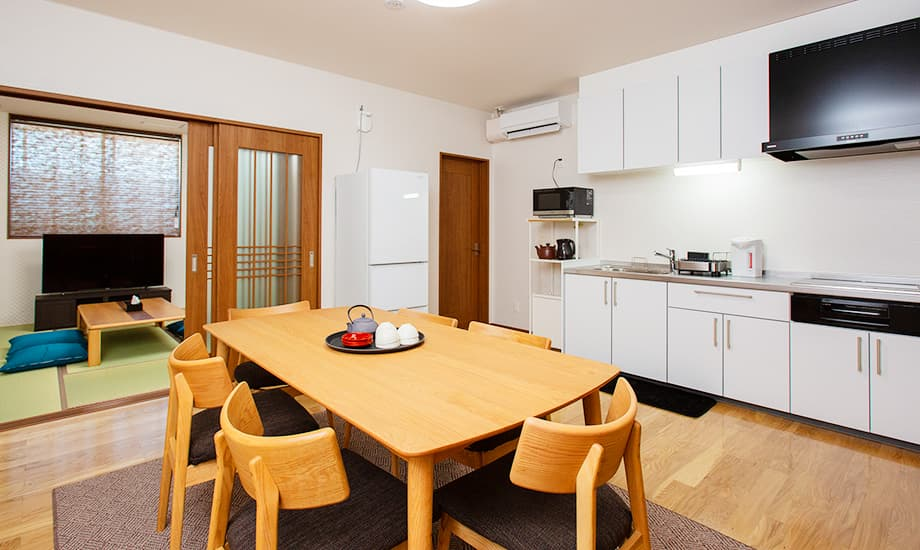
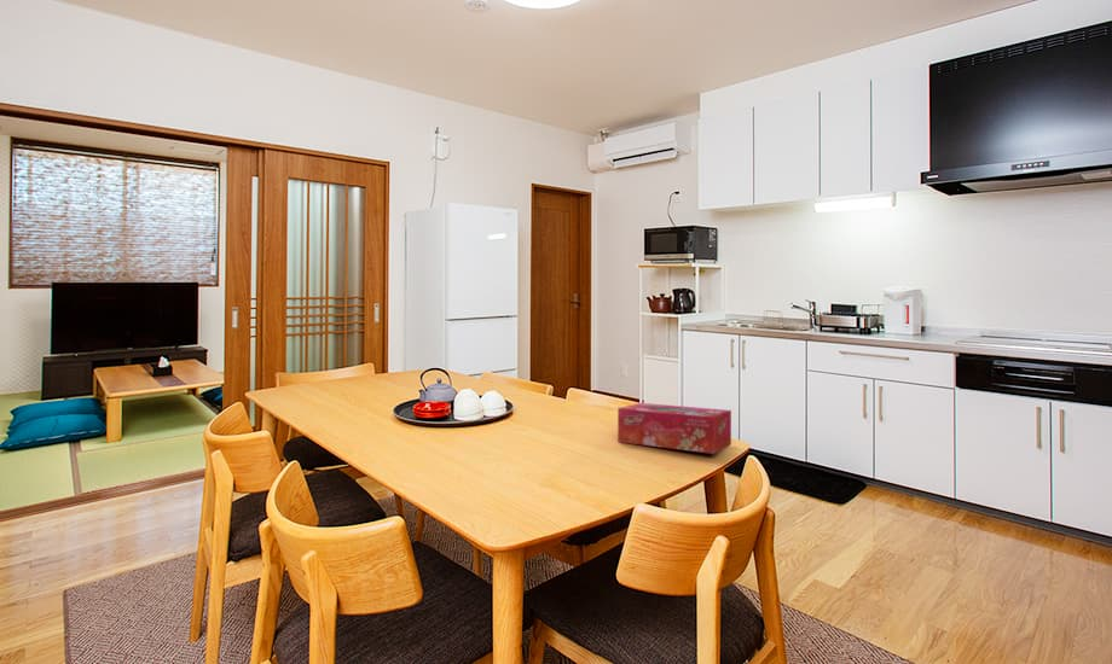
+ tissue box [616,402,732,455]
